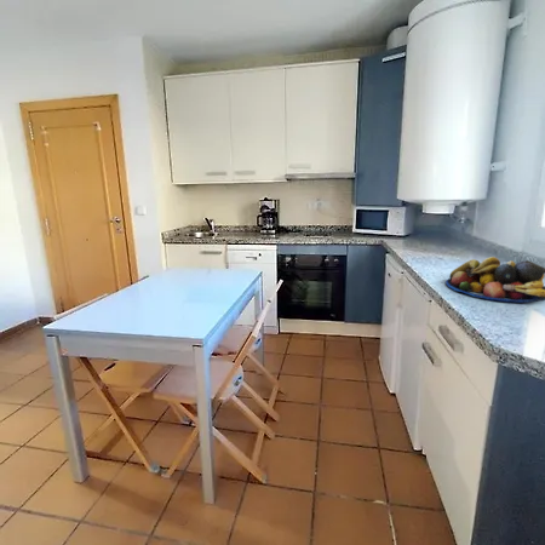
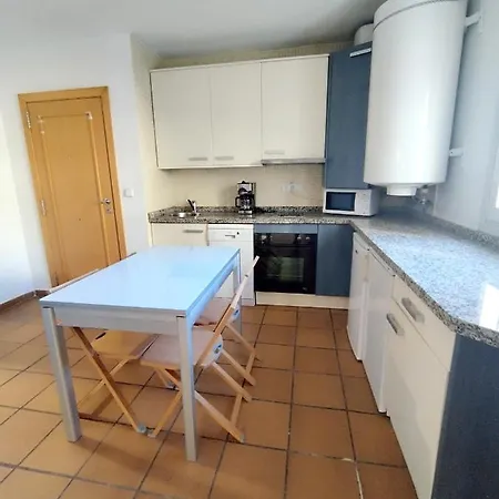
- fruit bowl [444,256,545,304]
